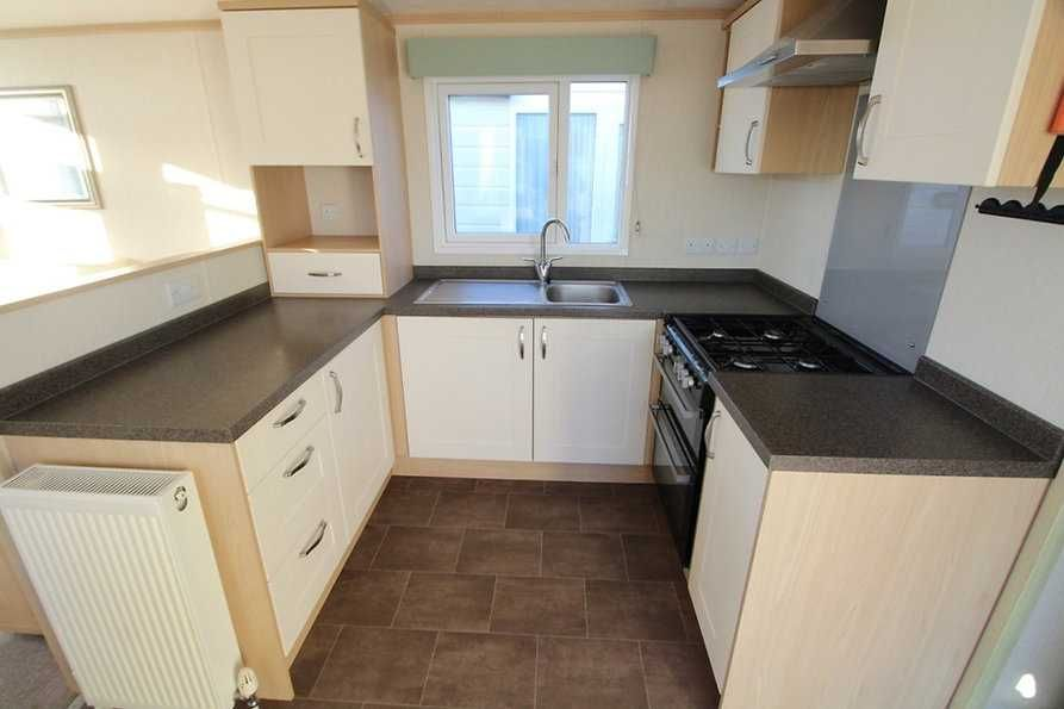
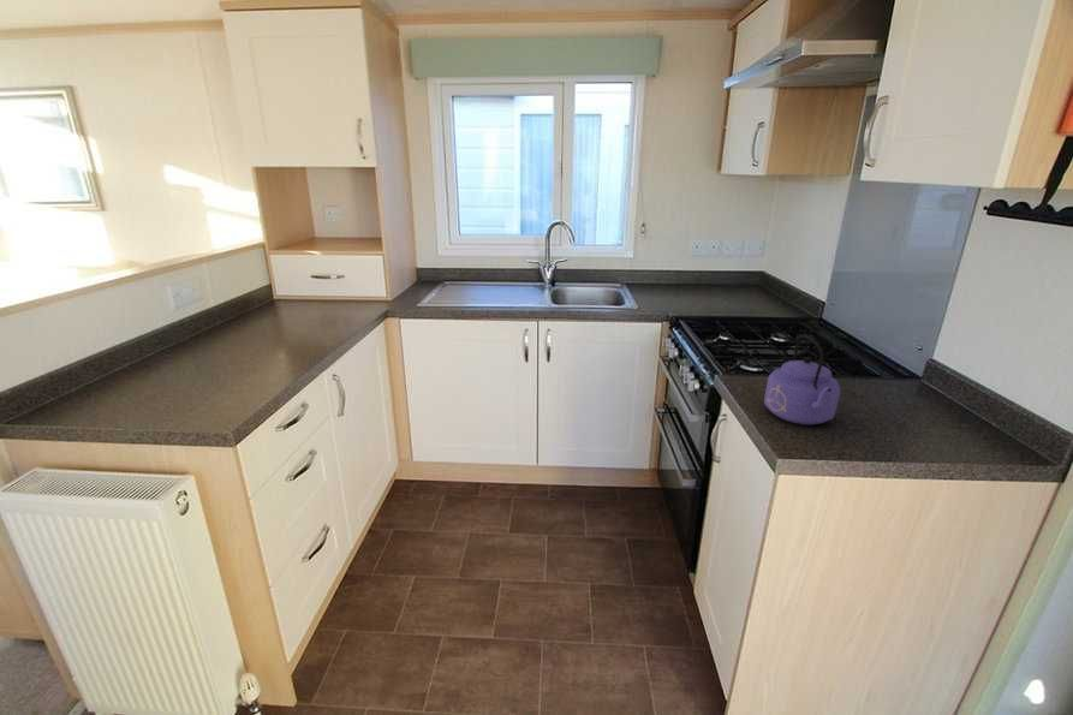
+ kettle [763,334,841,427]
